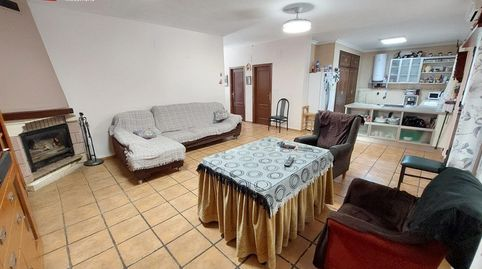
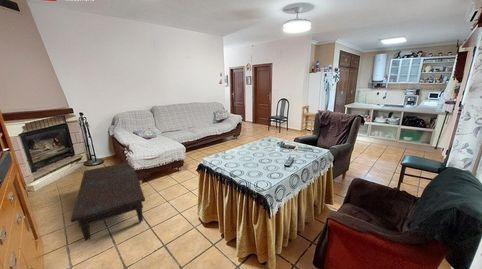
+ coffee table [70,162,146,242]
